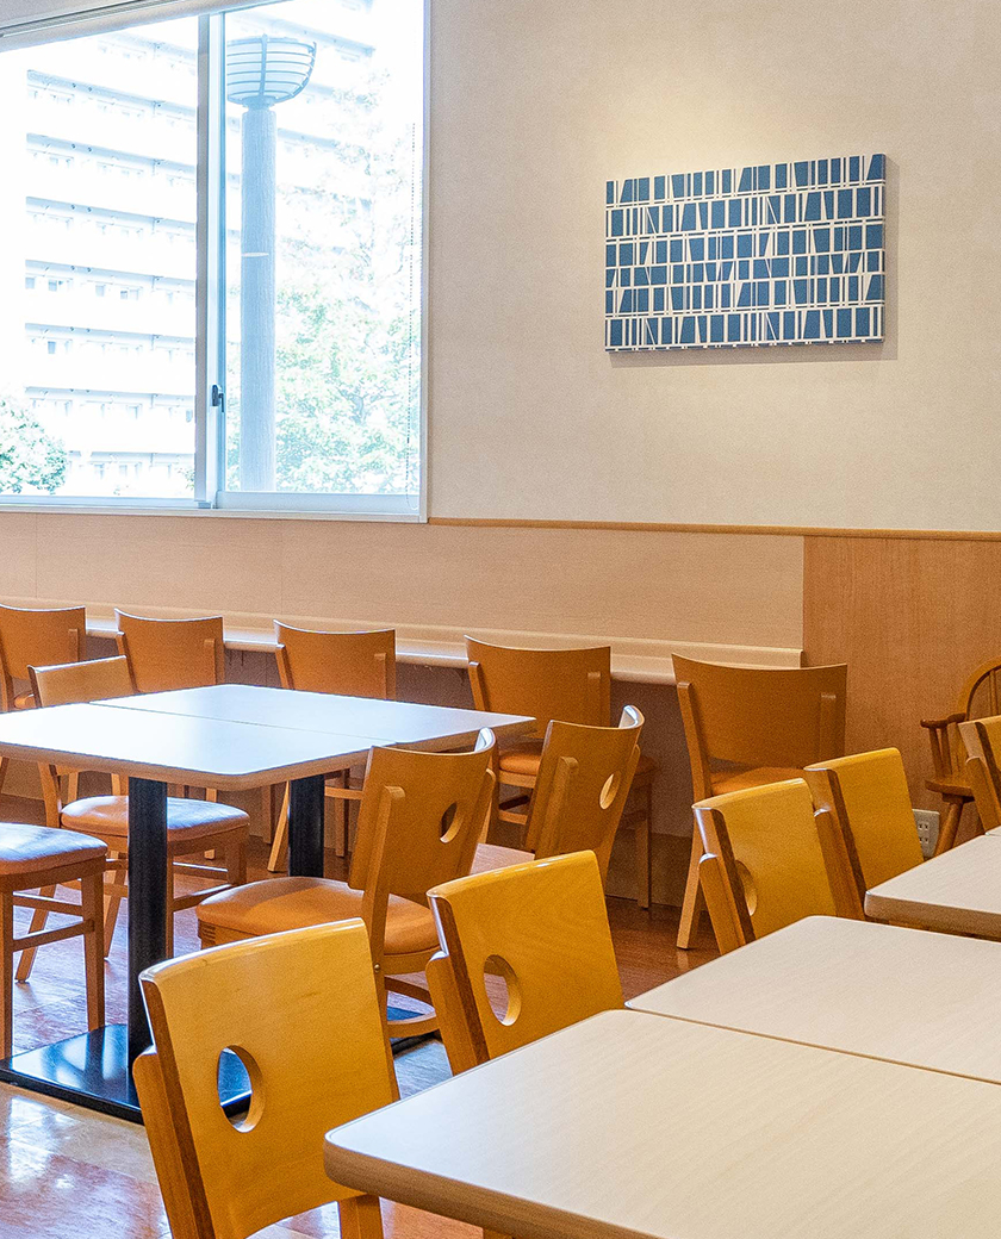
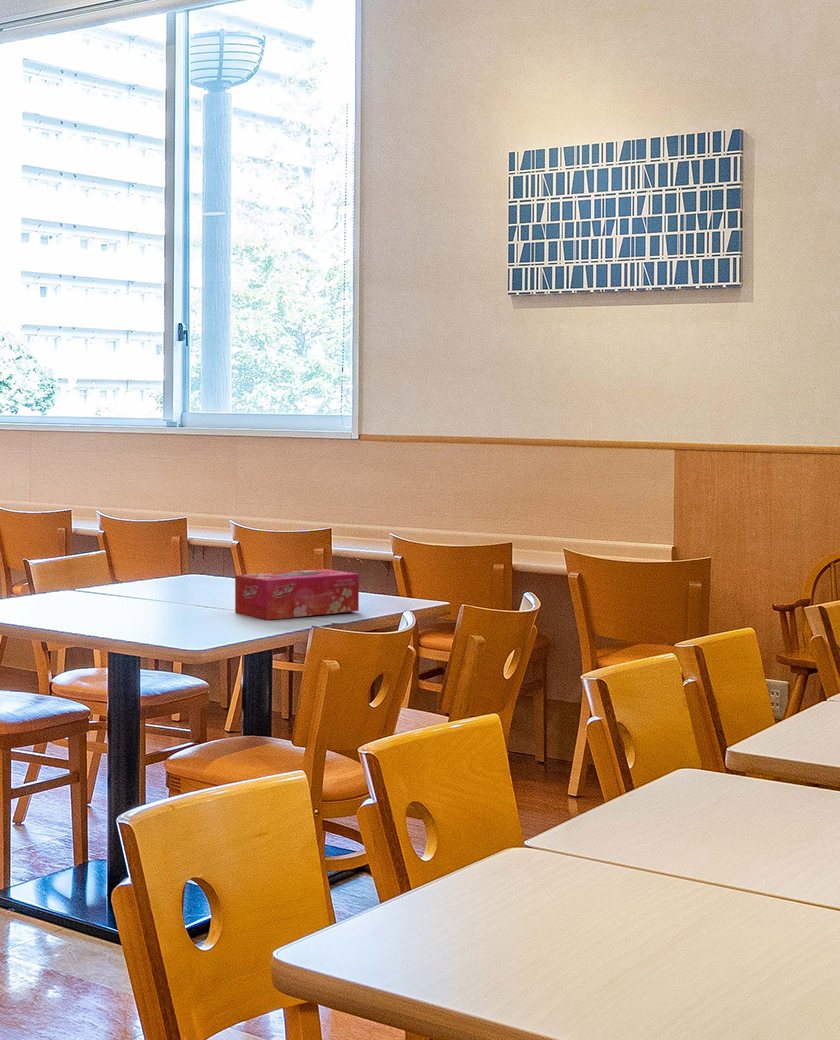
+ tissue box [234,568,360,621]
